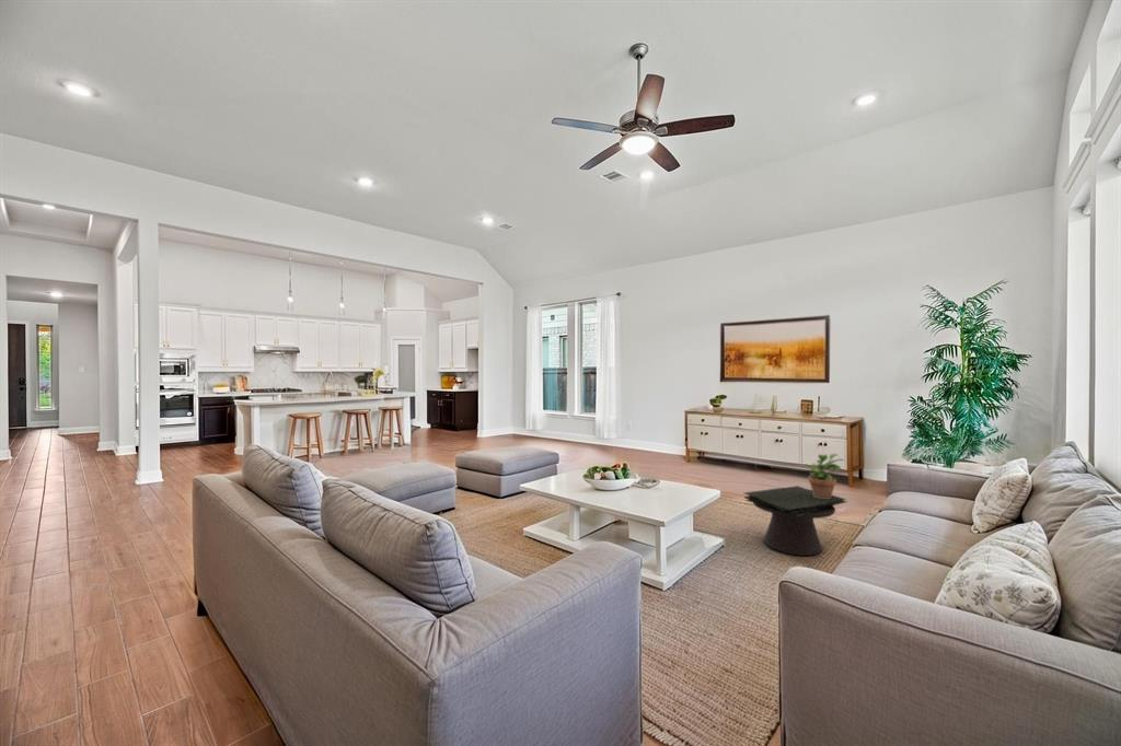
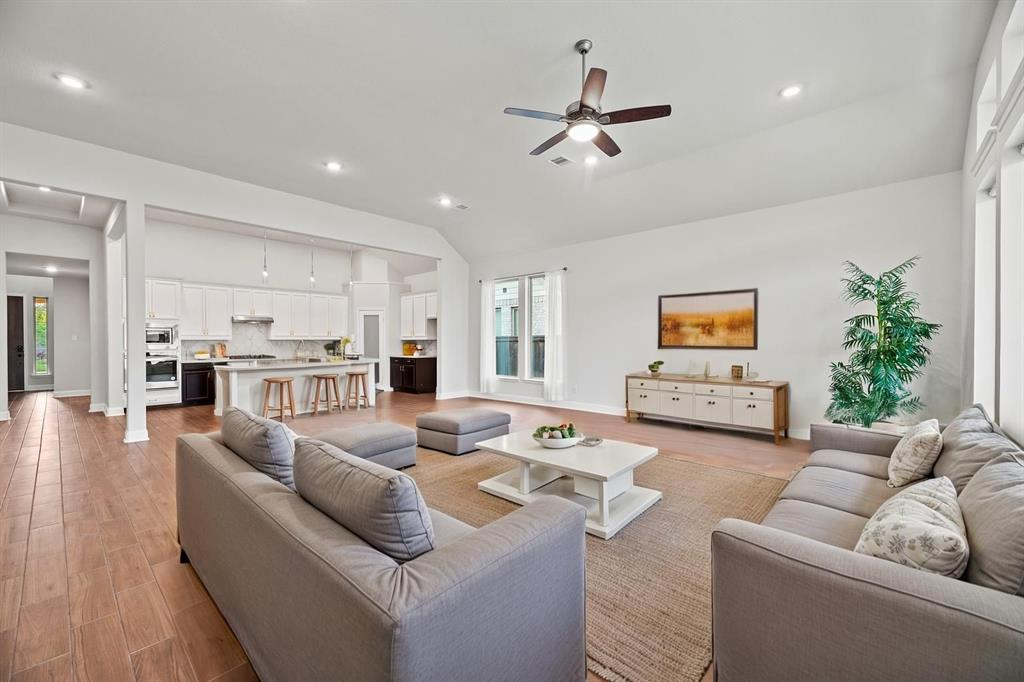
- side table [742,485,847,557]
- potted plant [799,453,845,499]
